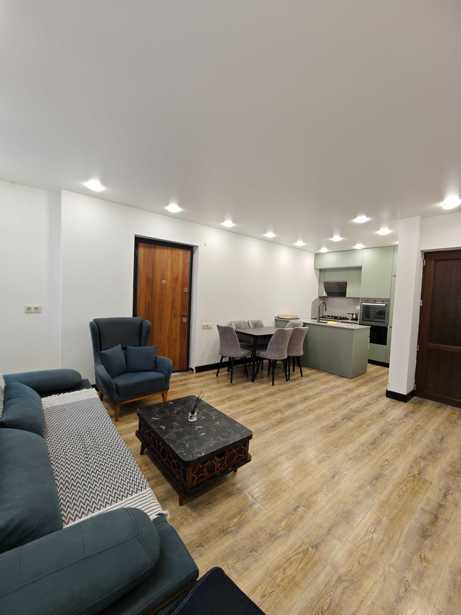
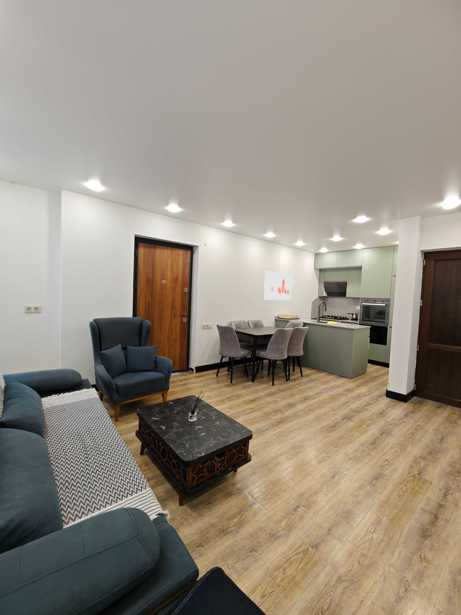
+ wall art [263,270,294,301]
